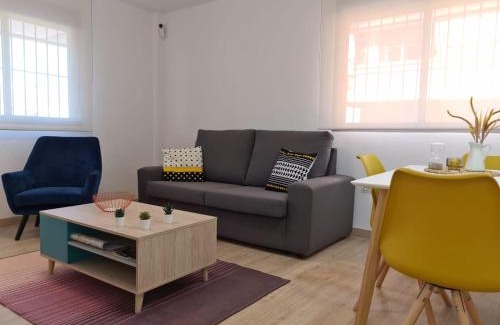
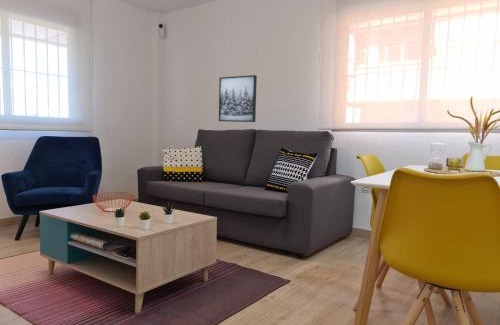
+ wall art [218,74,258,123]
